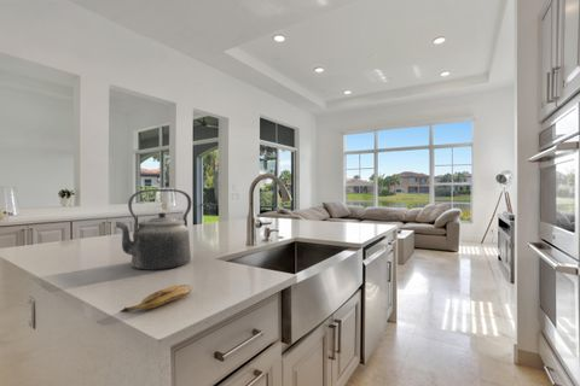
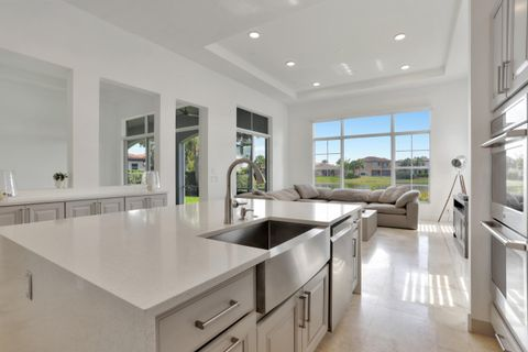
- banana [120,283,193,314]
- kettle [115,188,192,271]
